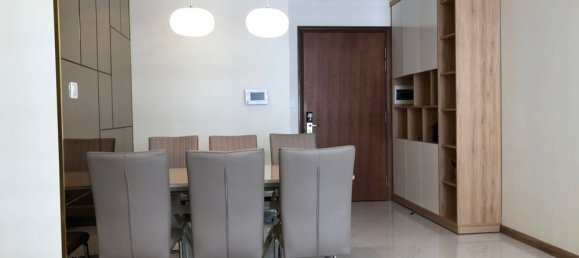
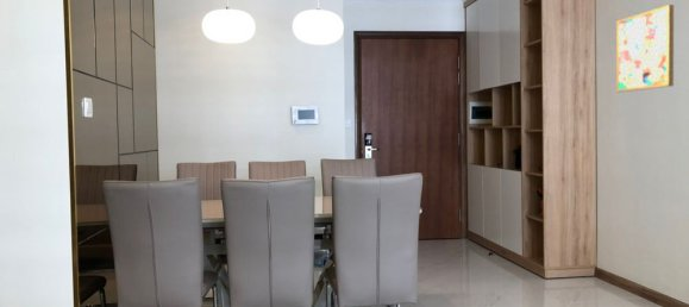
+ wall art [615,4,675,93]
